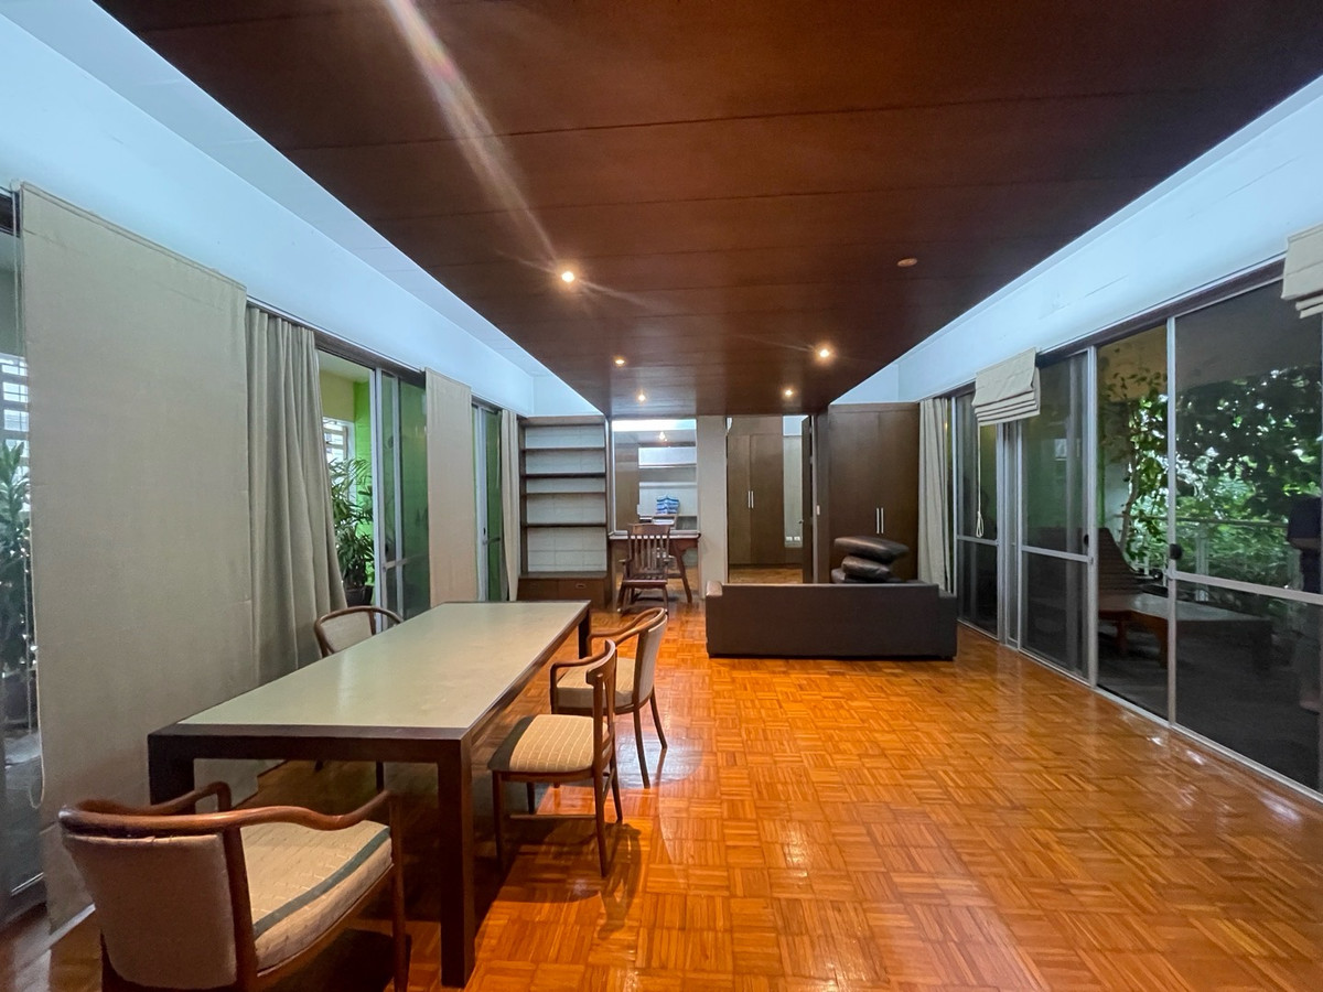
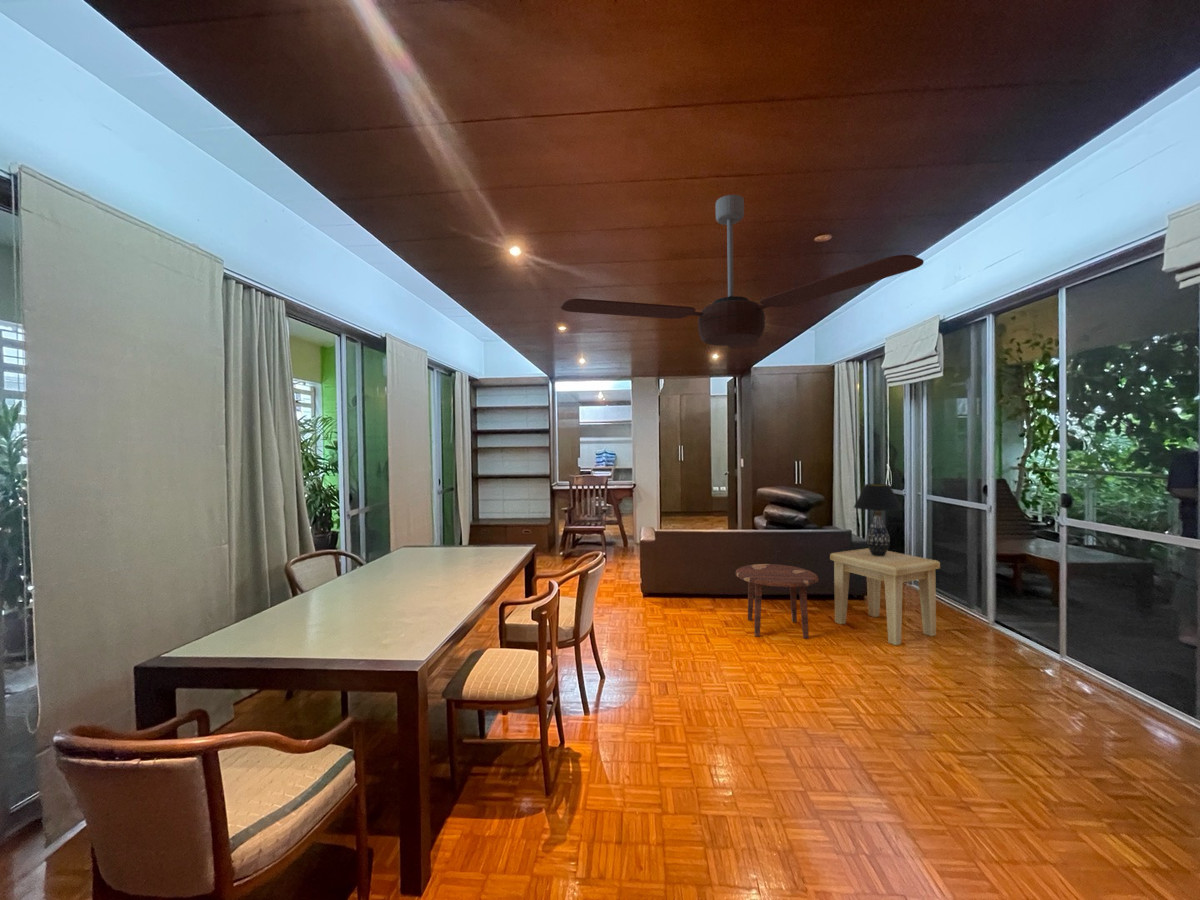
+ table lamp [853,483,904,556]
+ side table [829,547,941,646]
+ ceiling fan [560,194,925,350]
+ side table [735,563,820,640]
